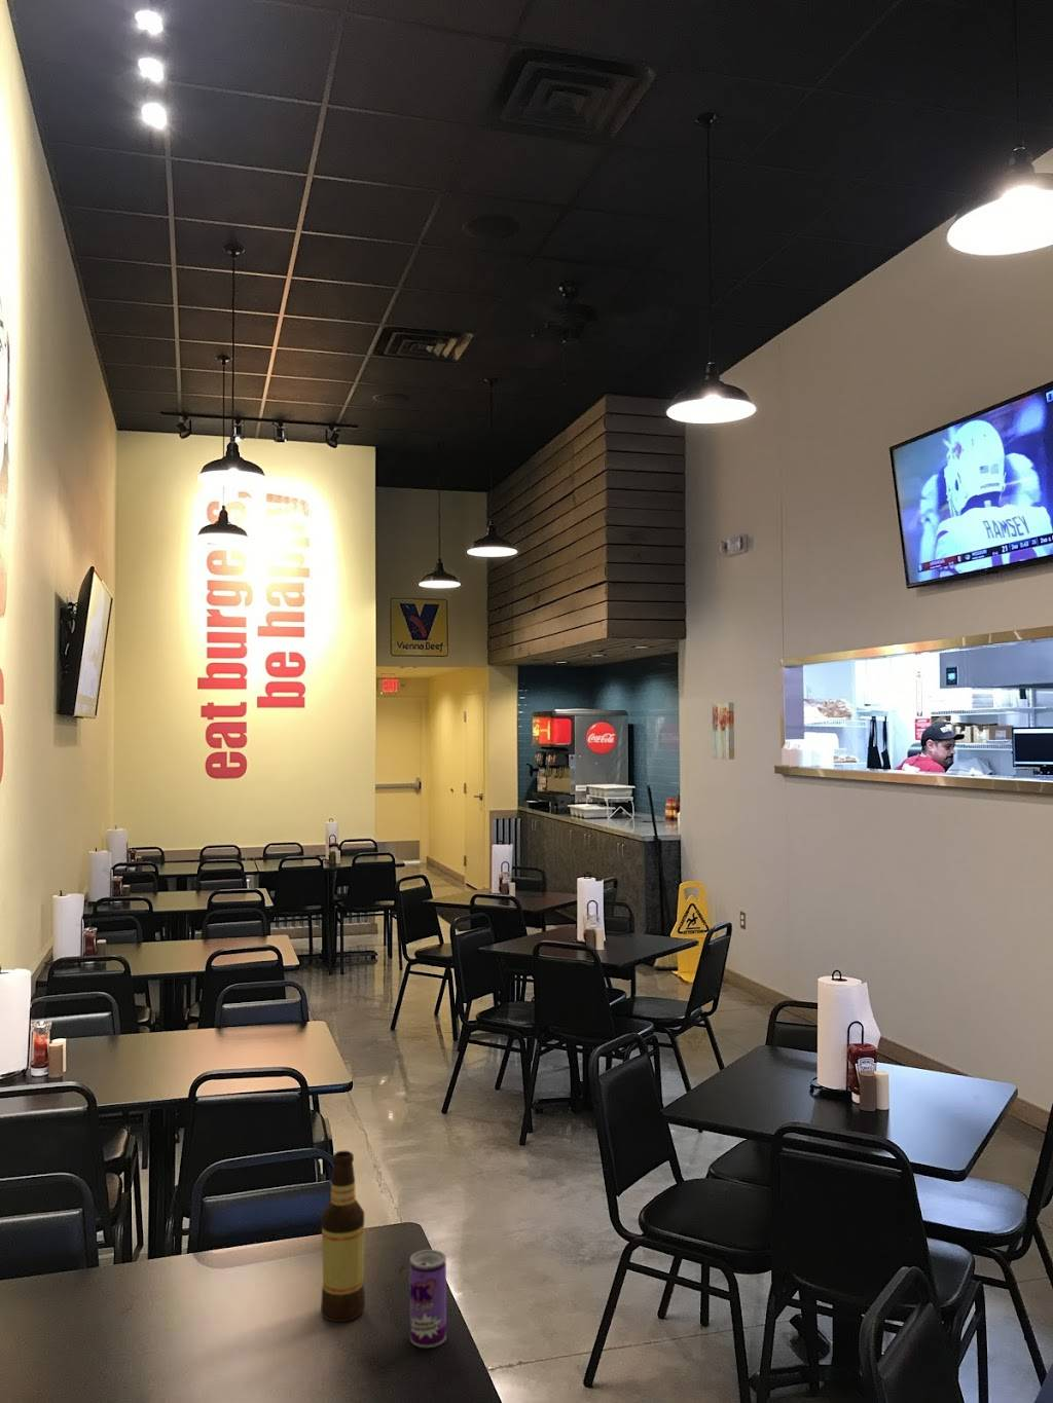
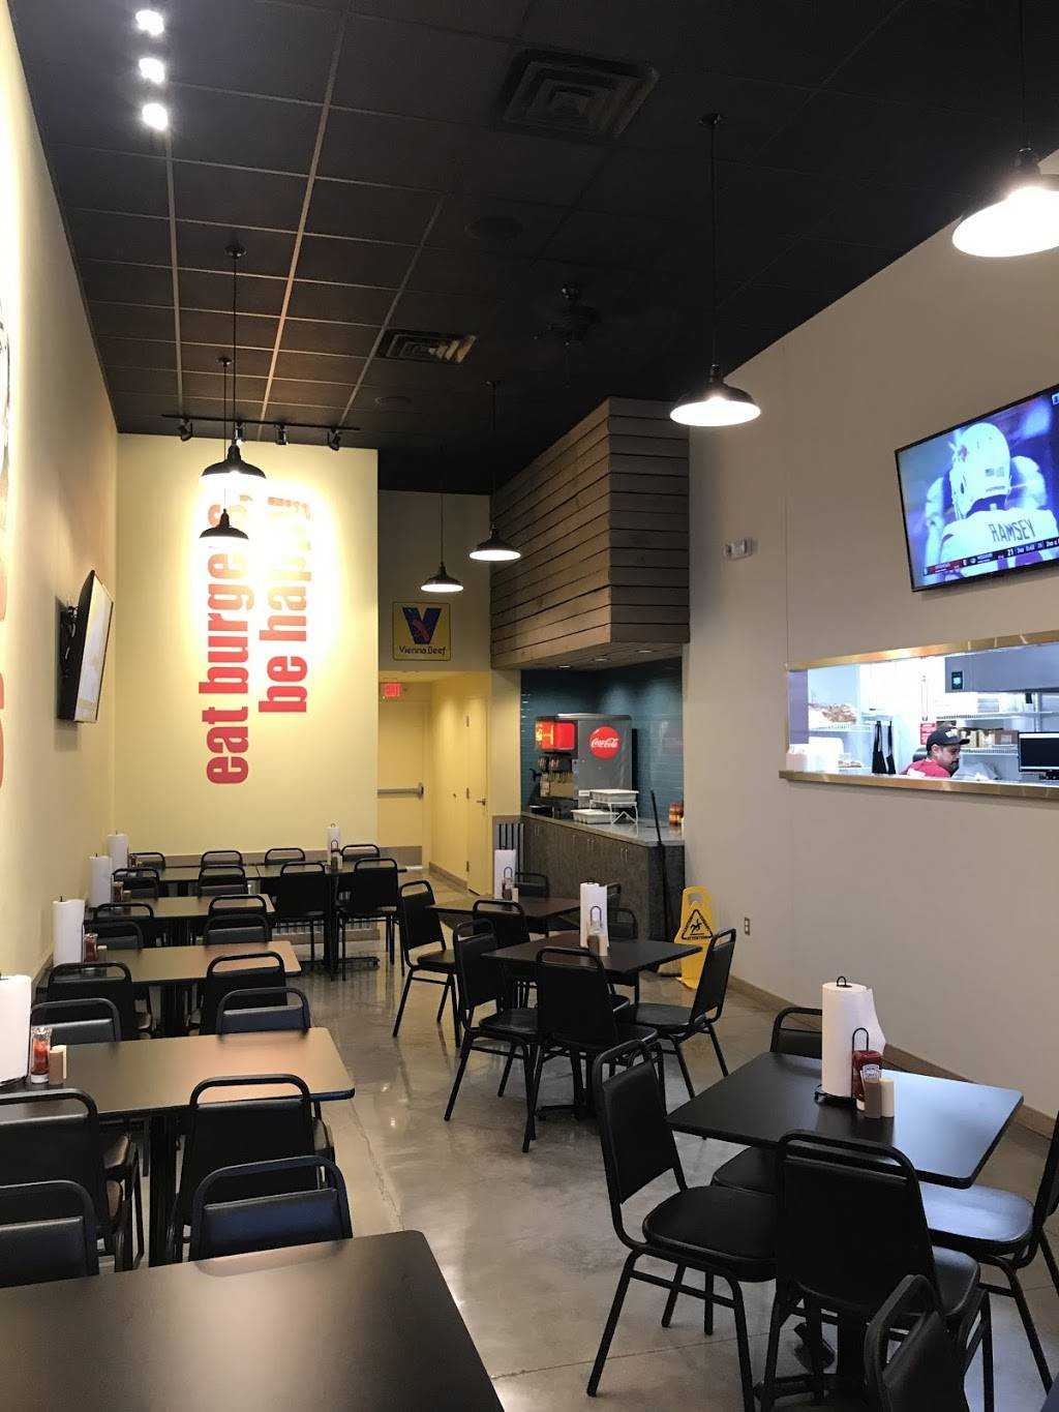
- beverage can [409,1249,447,1349]
- bottle [320,1150,366,1322]
- wall art [711,701,736,761]
